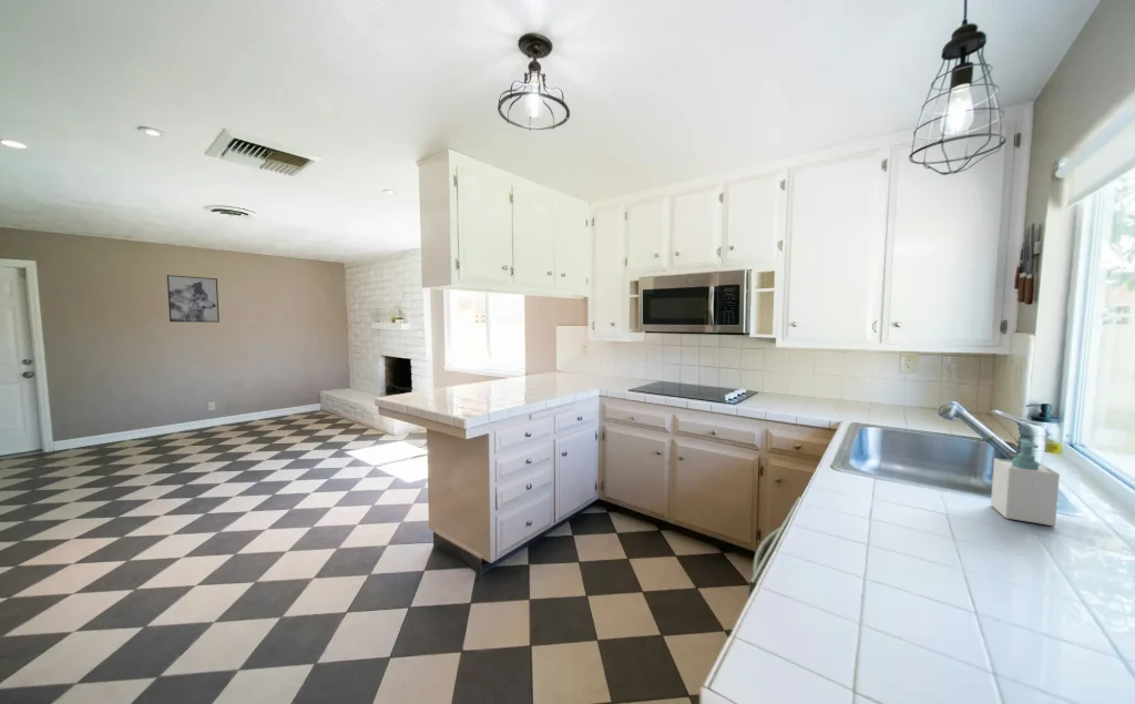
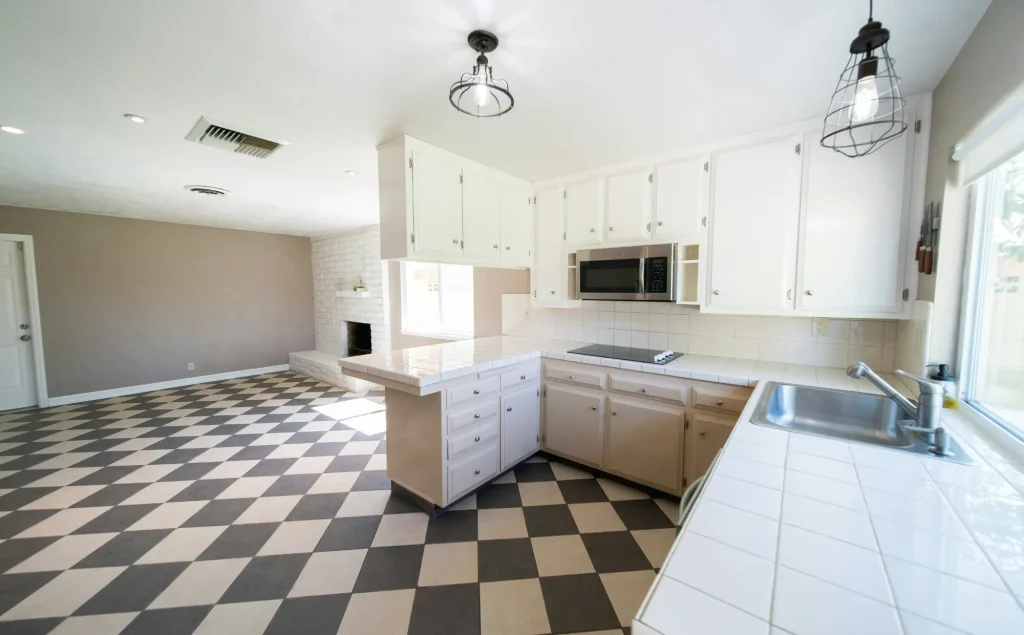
- wall art [166,274,221,324]
- soap bottle [990,438,1061,527]
